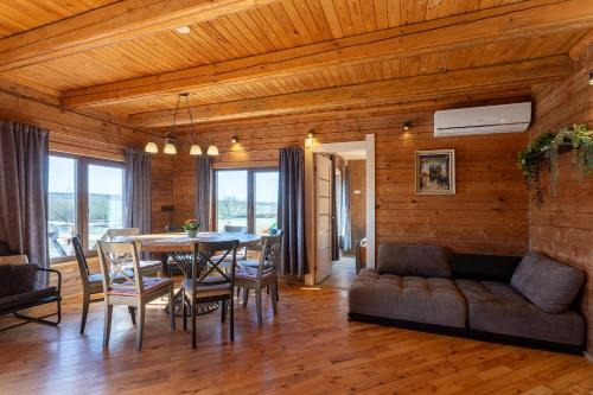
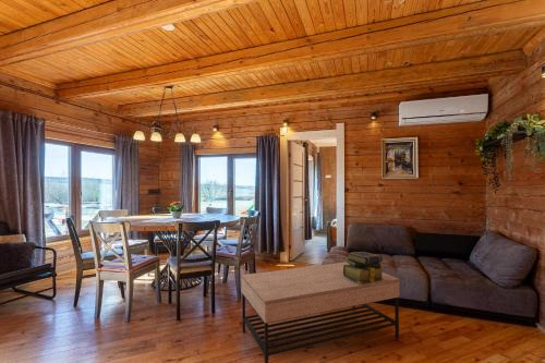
+ coffee table [241,261,400,363]
+ stack of books [343,251,385,283]
